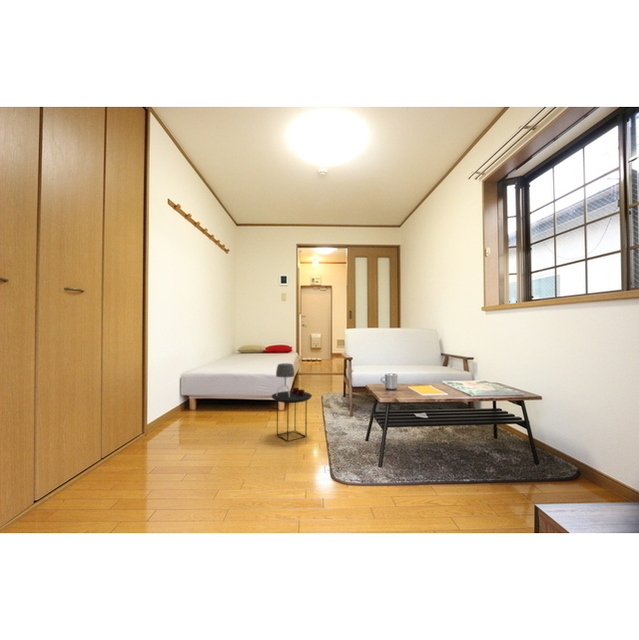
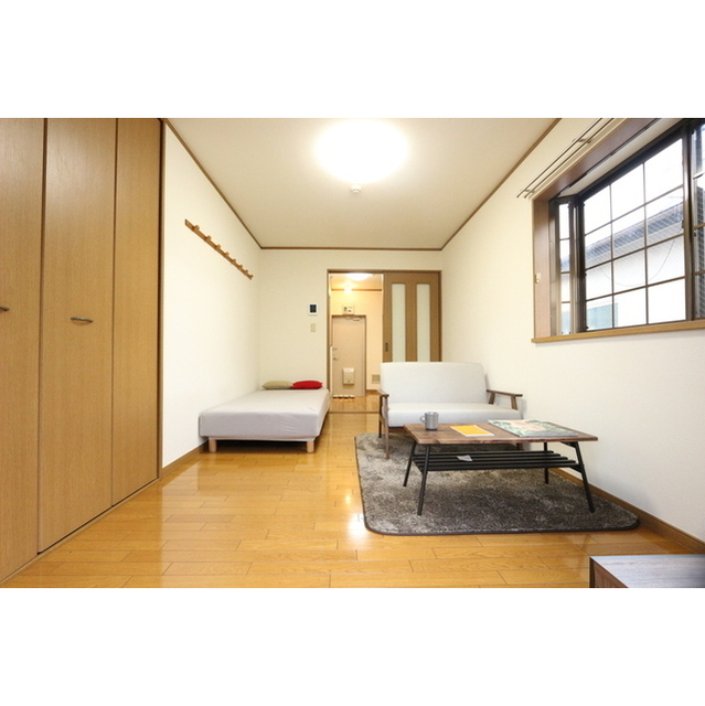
- side table [271,362,313,443]
